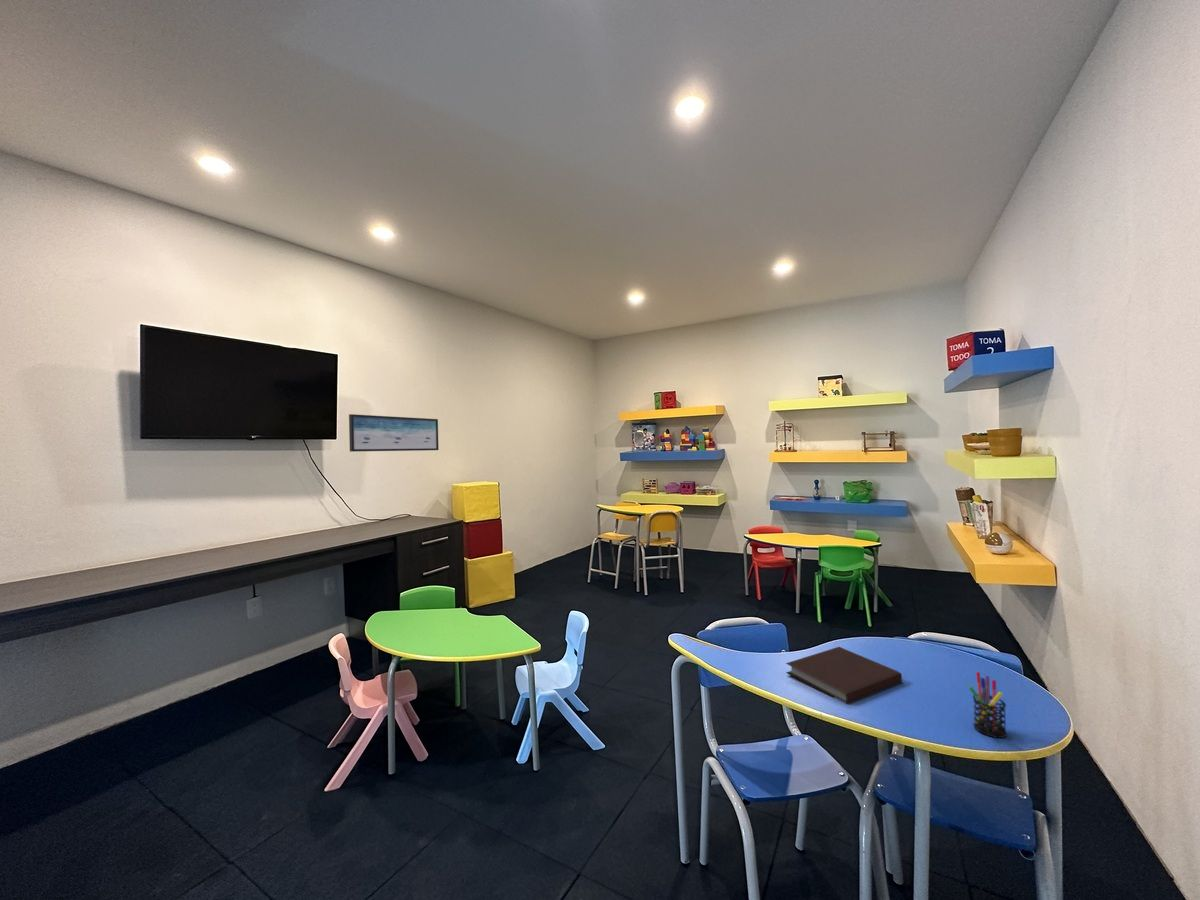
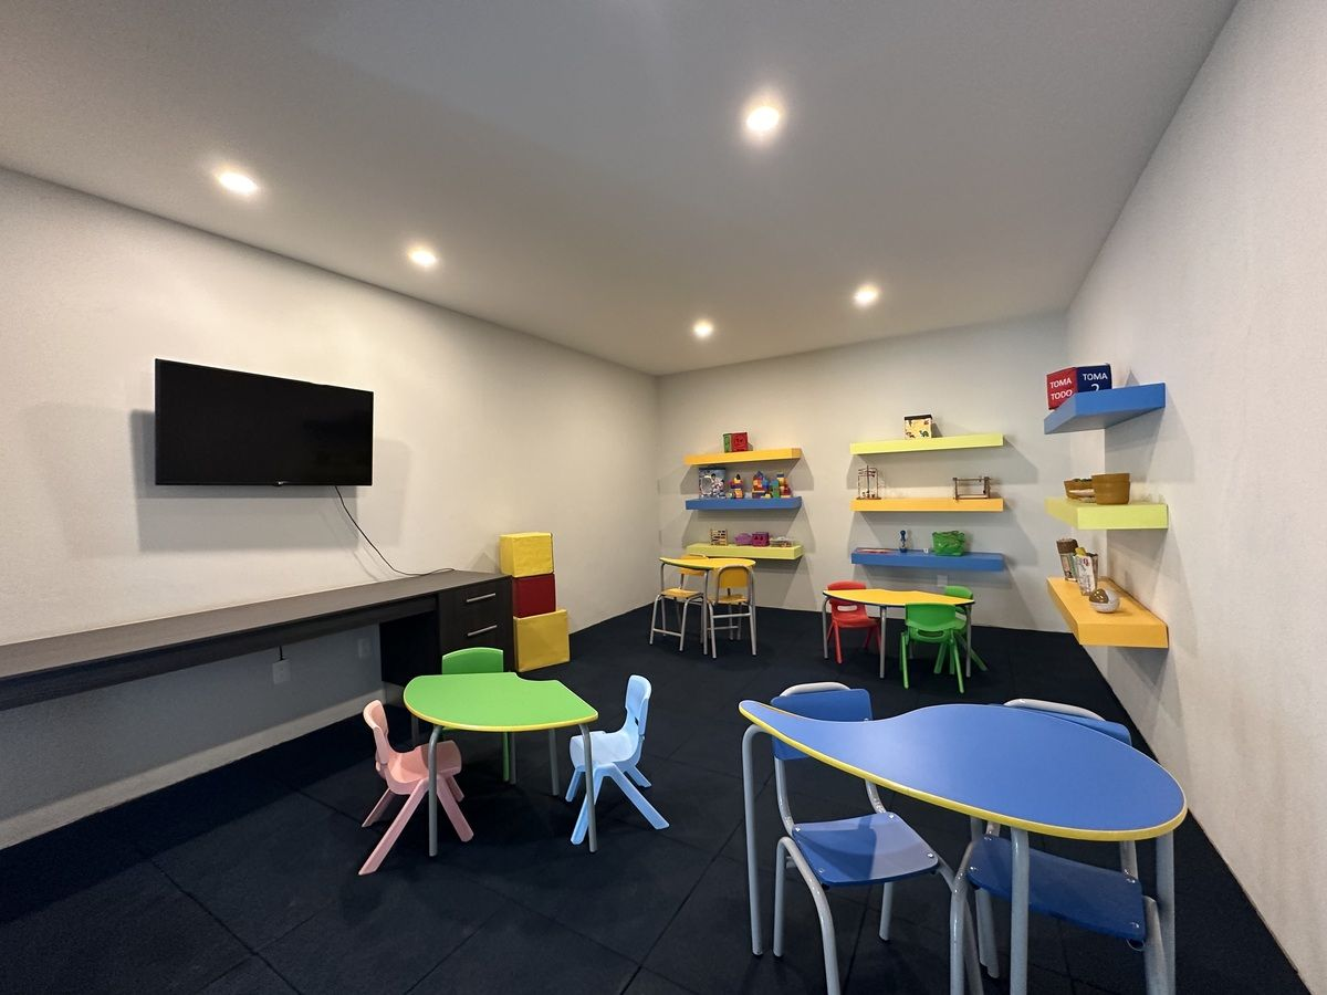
- wall art [348,413,440,453]
- pen holder [967,671,1008,739]
- notebook [785,646,903,705]
